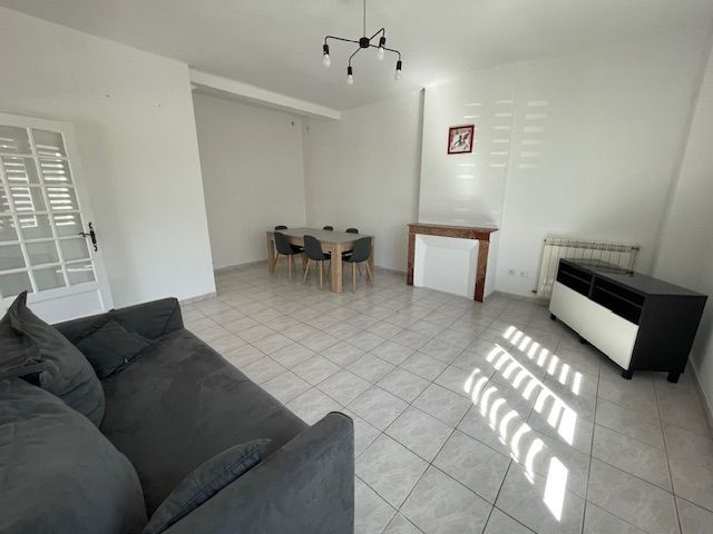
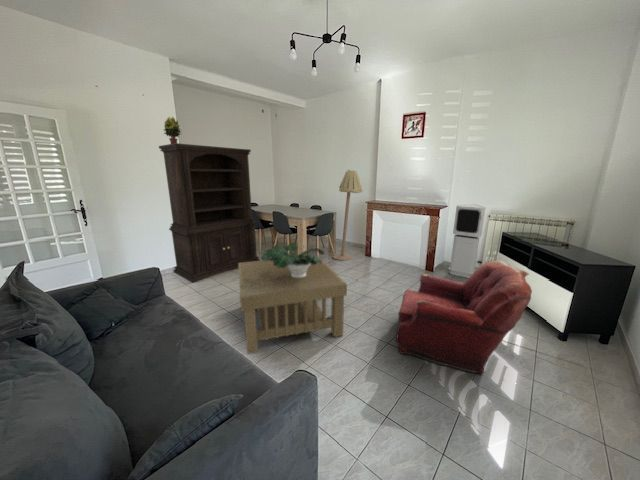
+ hutch [158,142,261,284]
+ armchair [395,259,533,382]
+ coffee table [238,255,348,355]
+ air purifier [448,203,486,279]
+ potted plant [260,241,325,278]
+ floor lamp [332,169,364,261]
+ potted plant [162,116,183,144]
